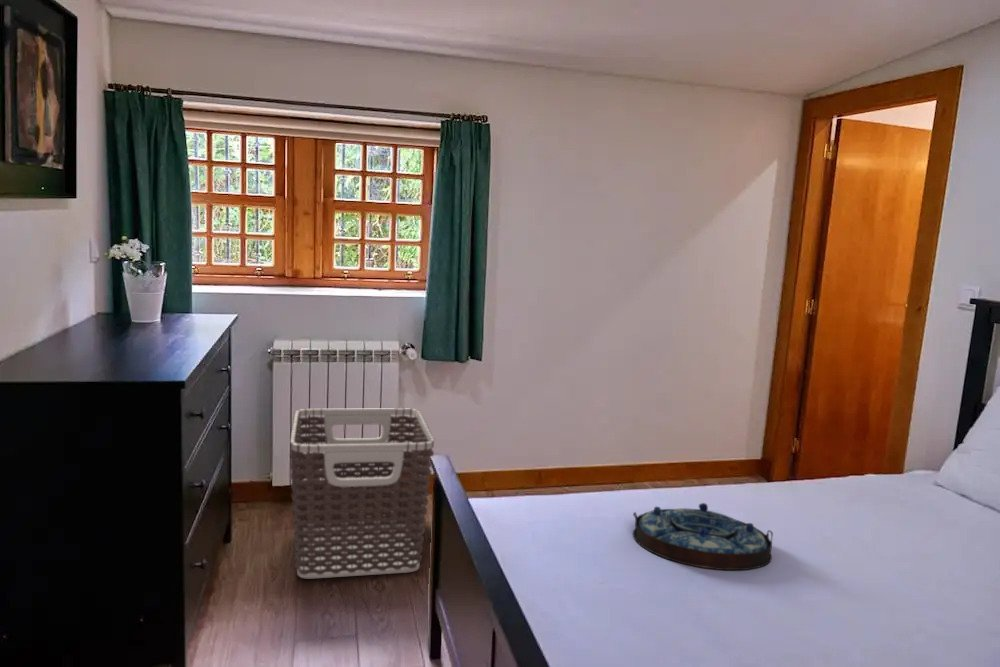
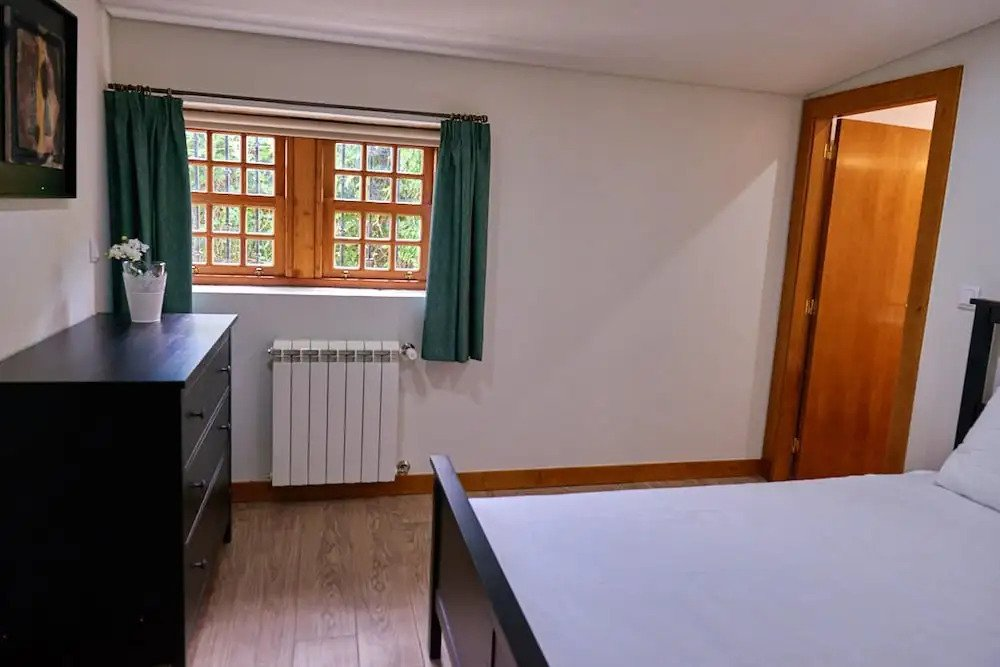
- serving tray [632,502,774,571]
- clothes hamper [289,407,435,579]
